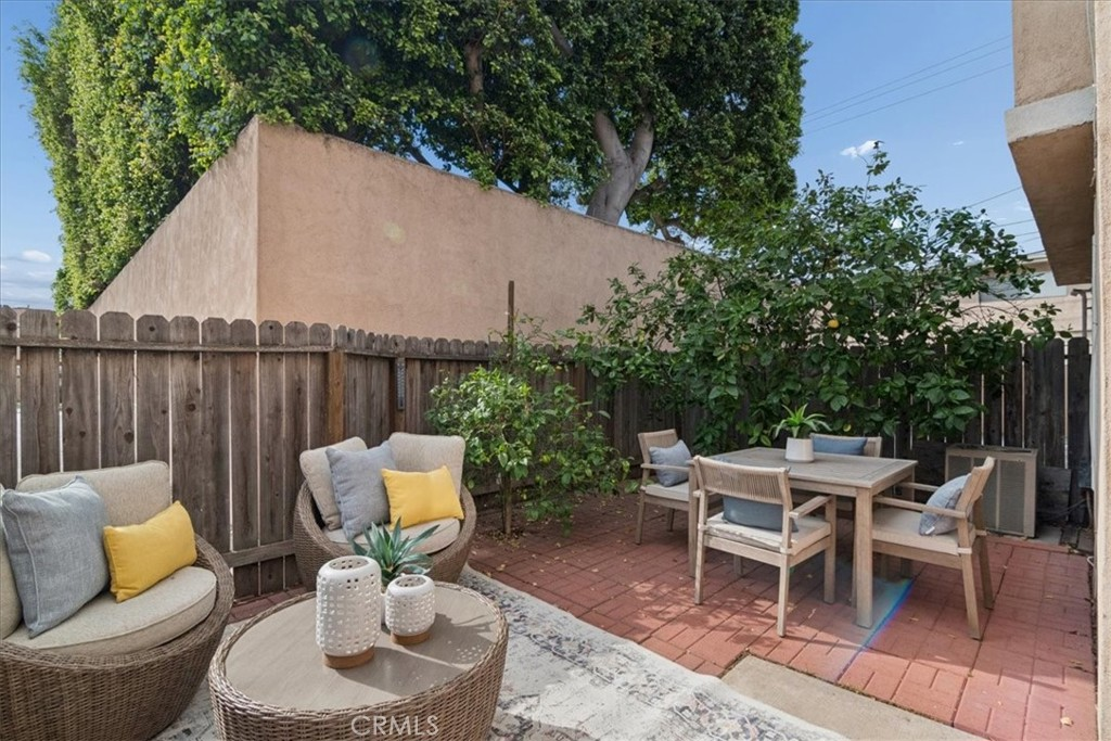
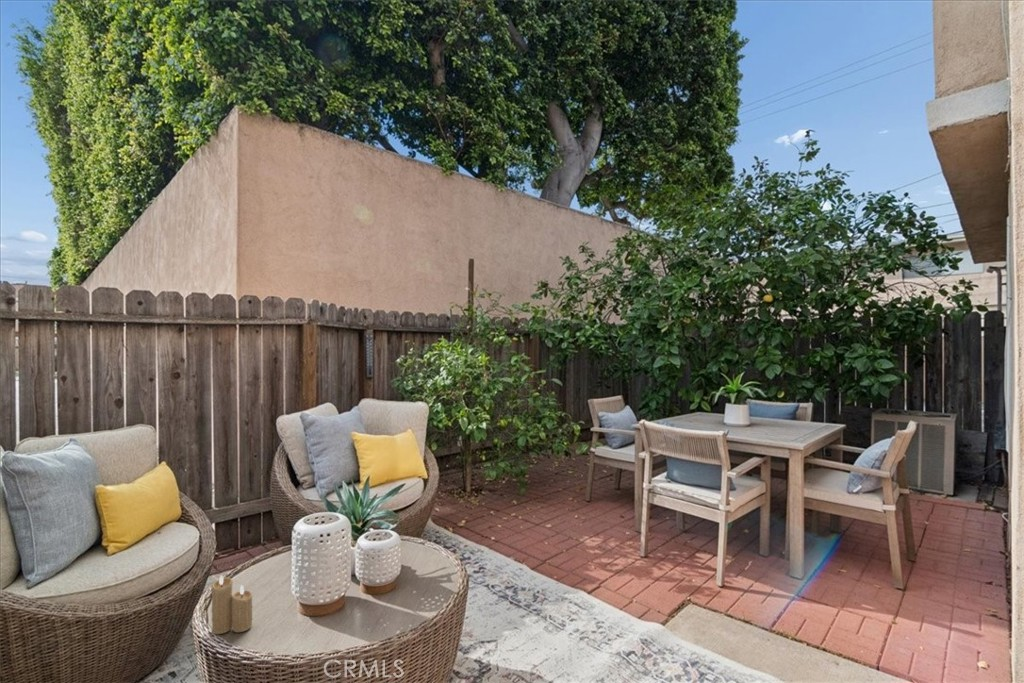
+ candle [210,574,254,635]
